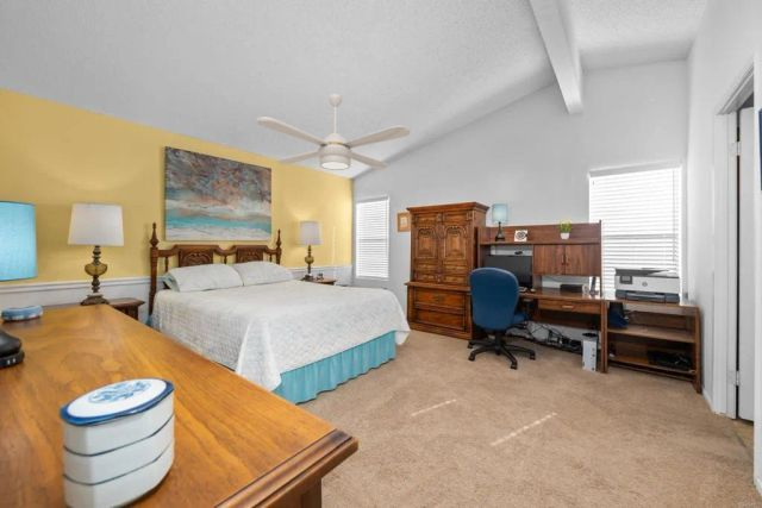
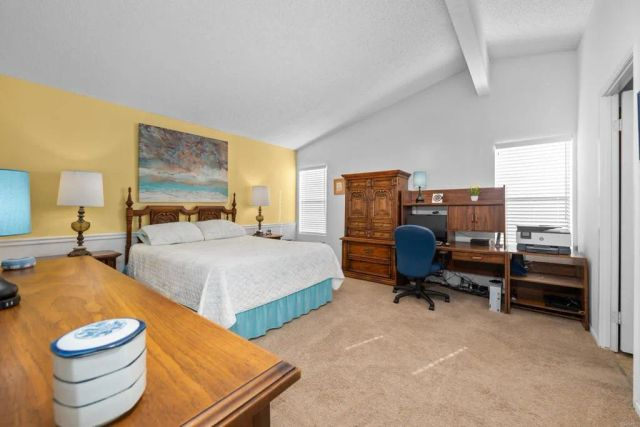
- ceiling fan [255,93,412,171]
